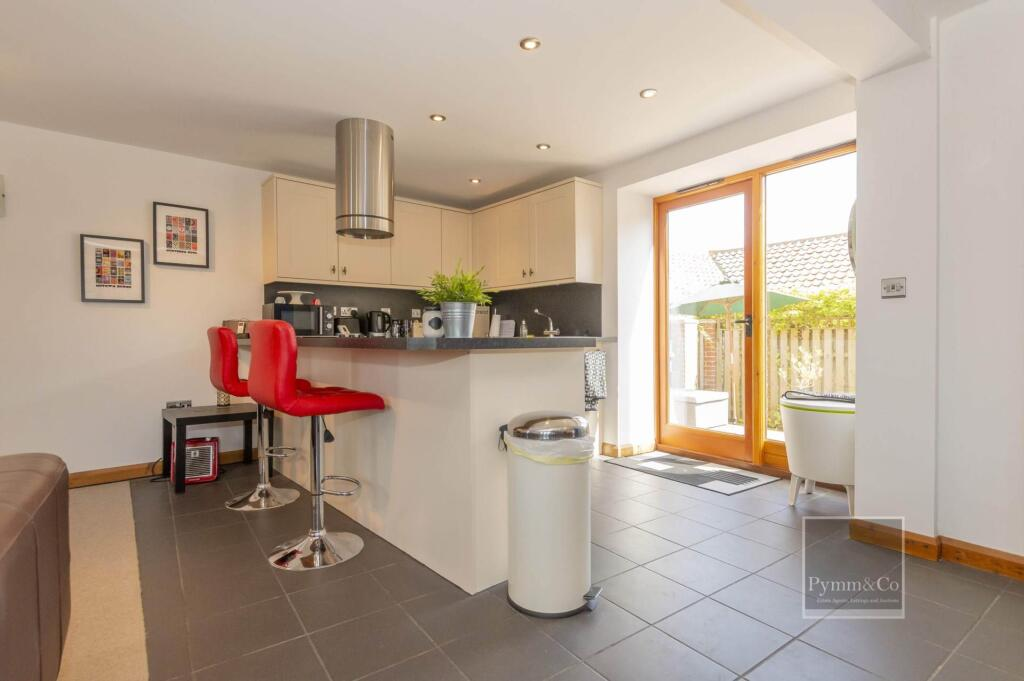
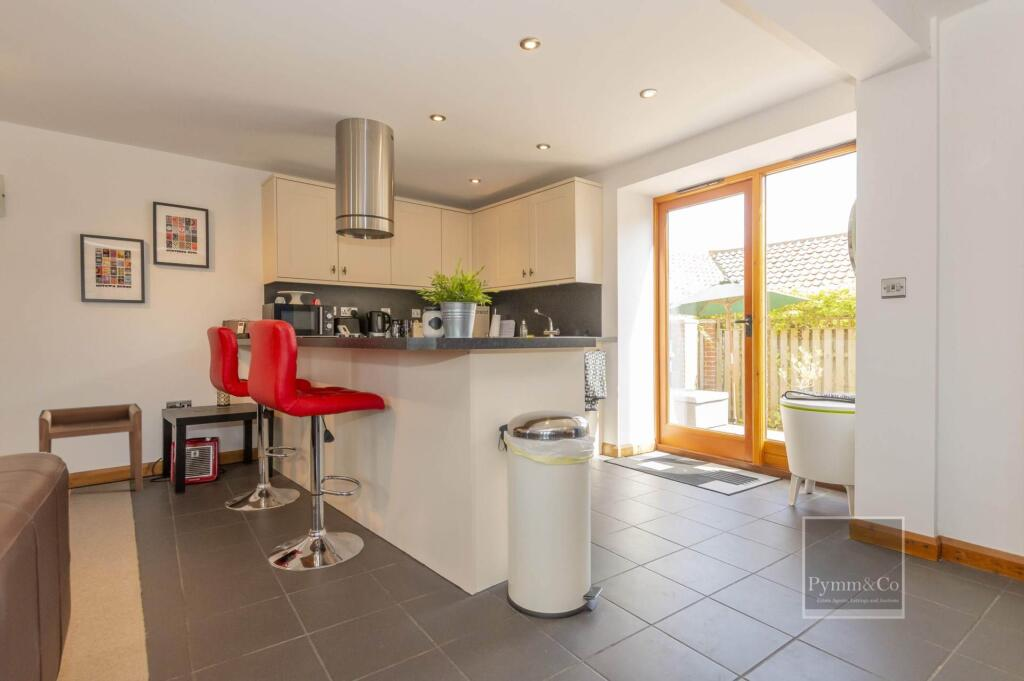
+ side table [38,403,144,492]
